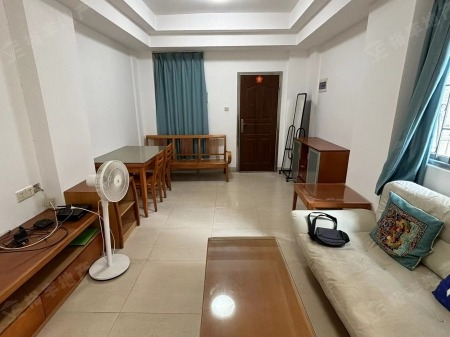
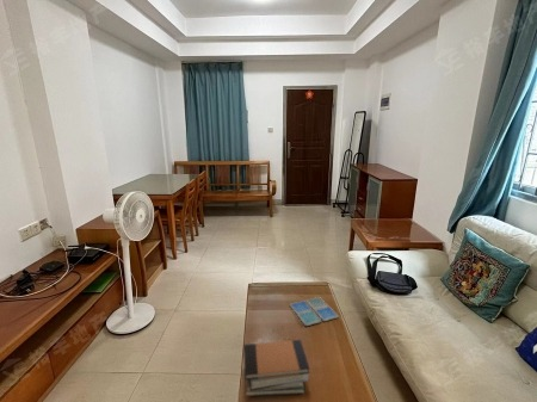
+ drink coaster [289,296,340,327]
+ book stack [242,339,310,397]
